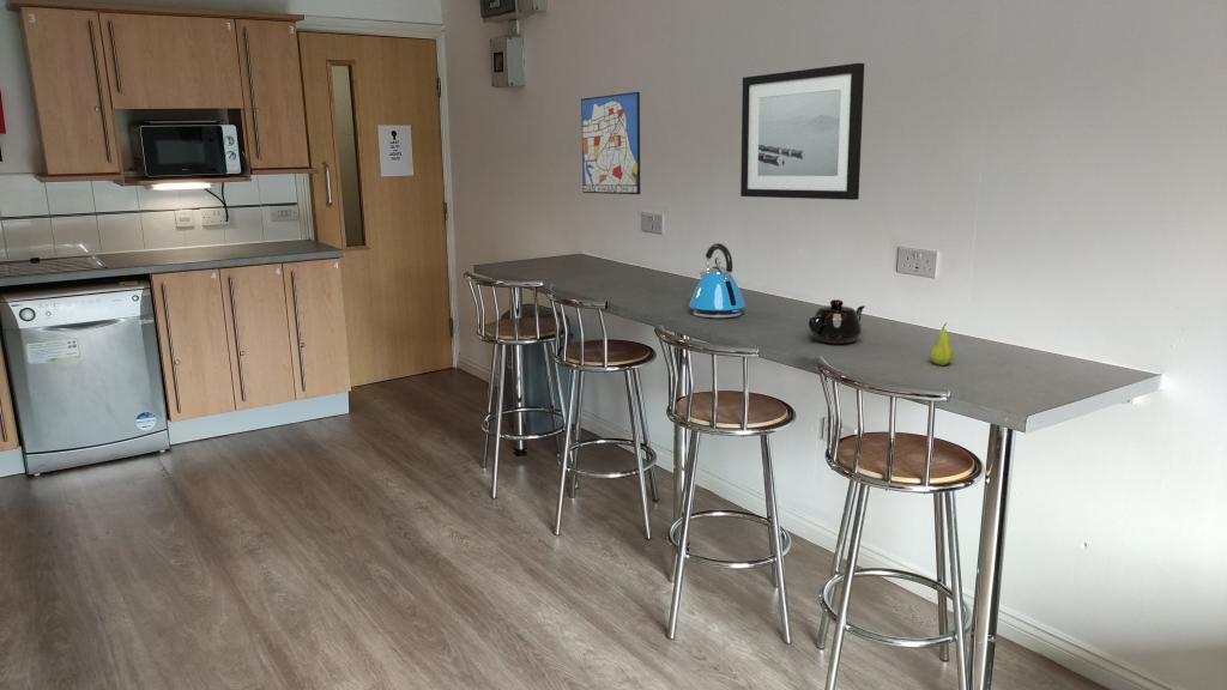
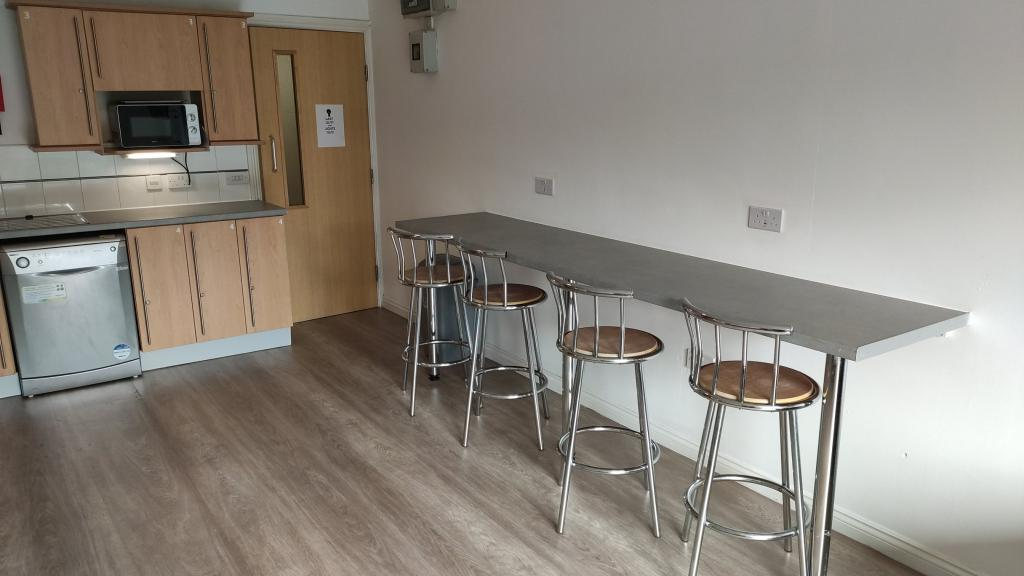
- fruit [929,322,955,367]
- kettle [688,242,747,319]
- wall art [739,62,865,201]
- teapot [808,298,866,345]
- wall art [580,91,641,195]
